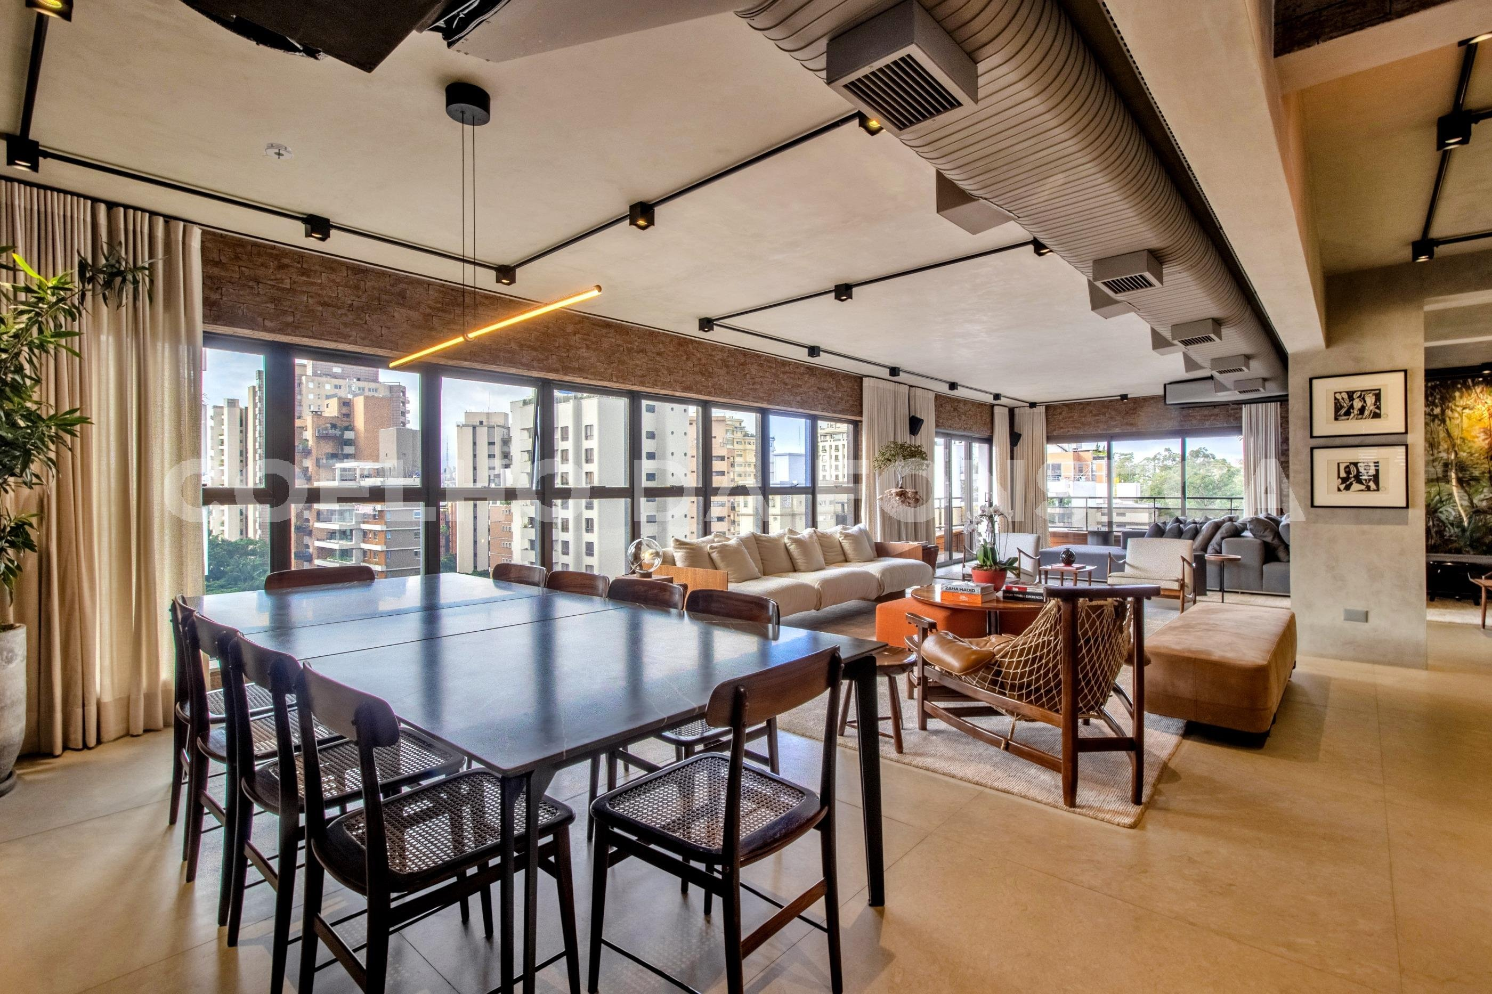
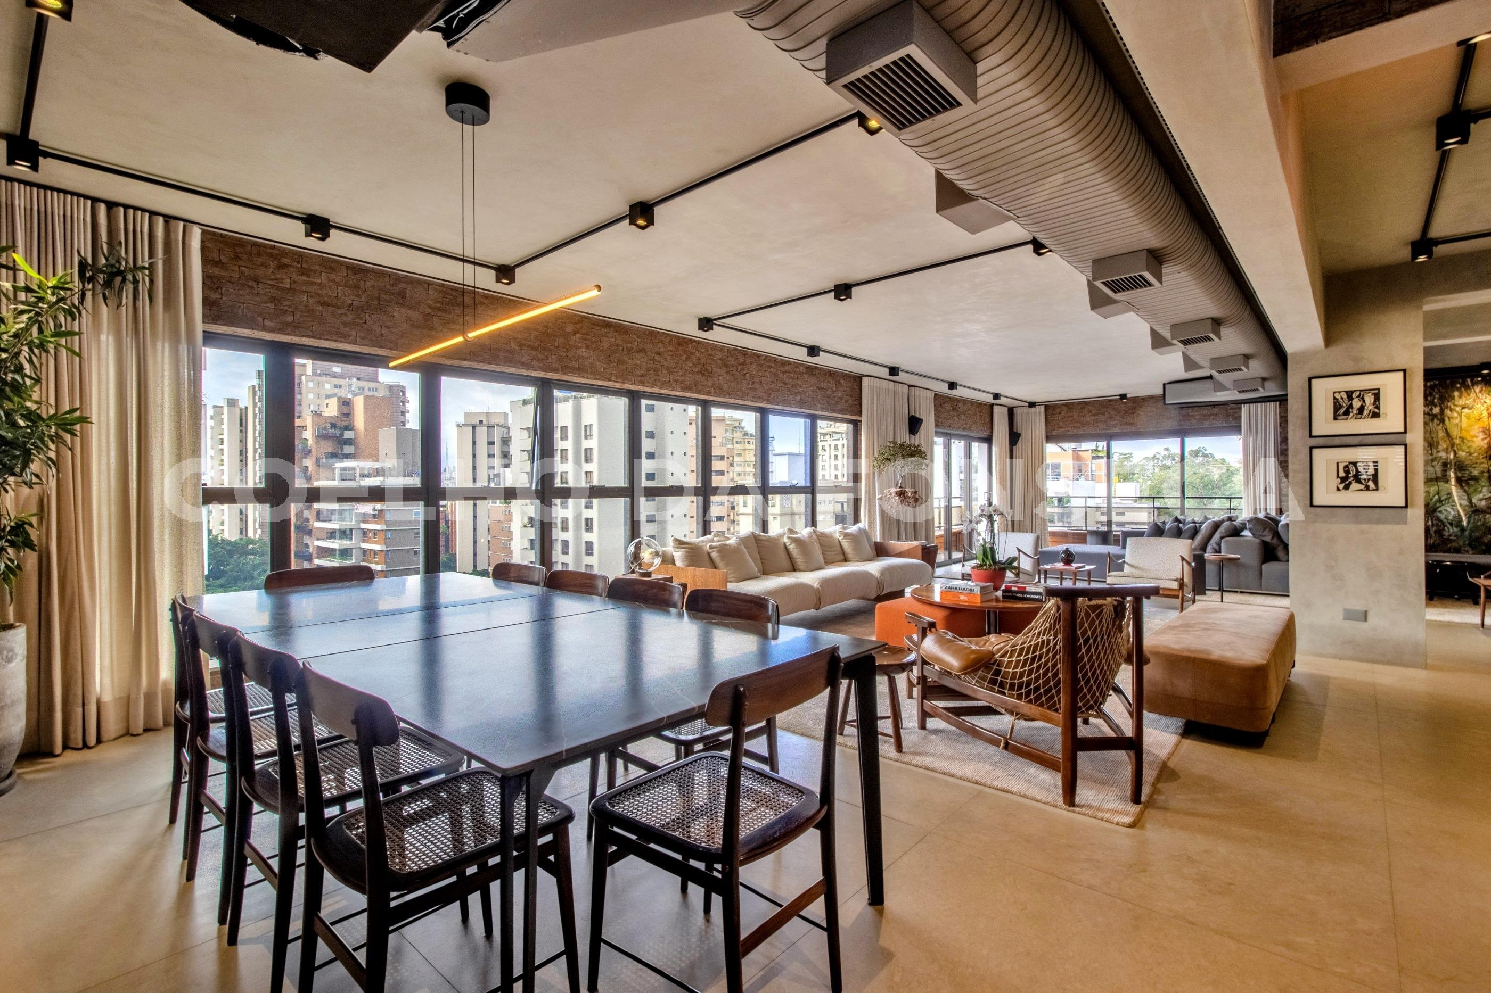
- smoke detector [261,142,295,160]
